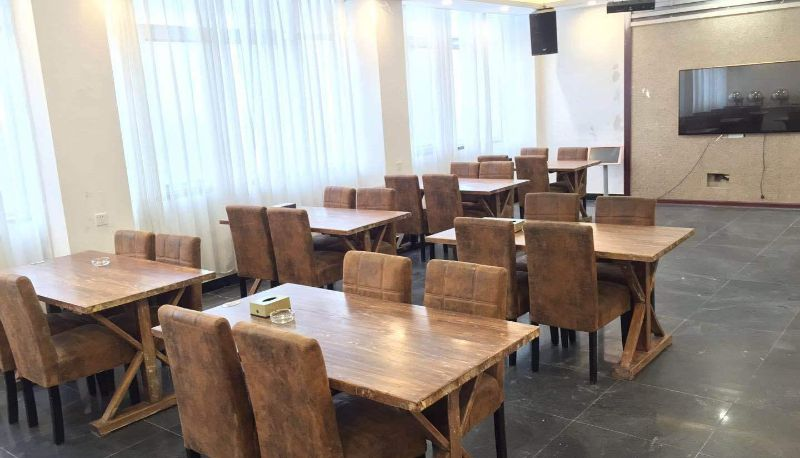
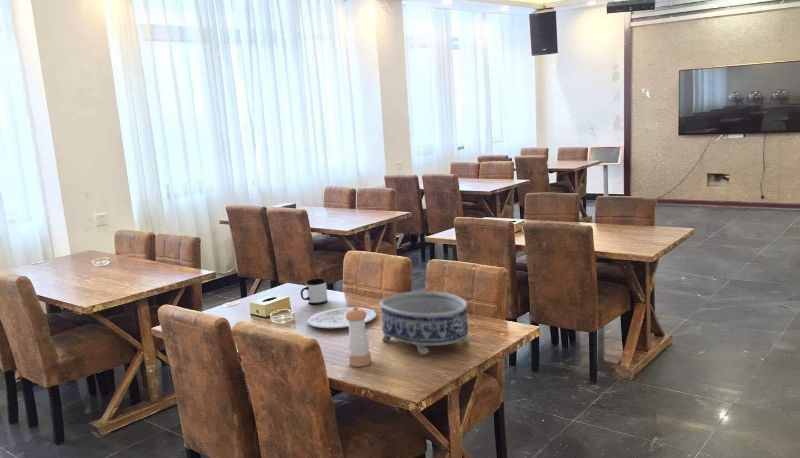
+ mug [300,278,328,305]
+ pepper shaker [345,306,372,368]
+ plate [307,306,378,329]
+ decorative bowl [378,290,470,356]
